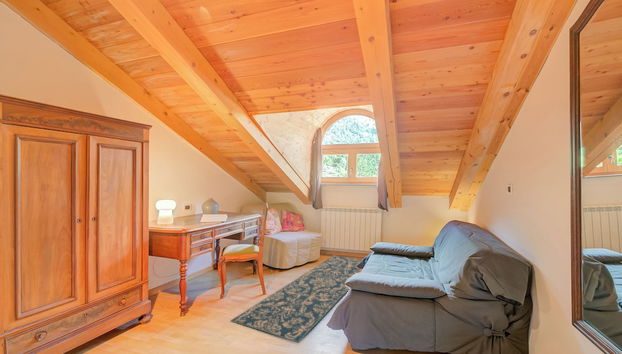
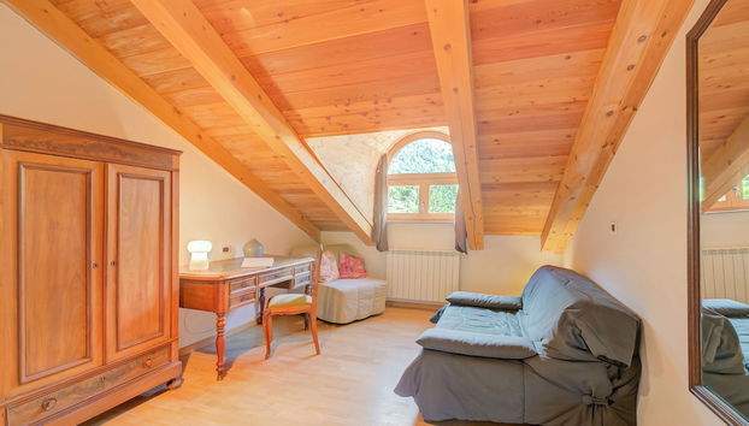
- rug [230,254,363,344]
